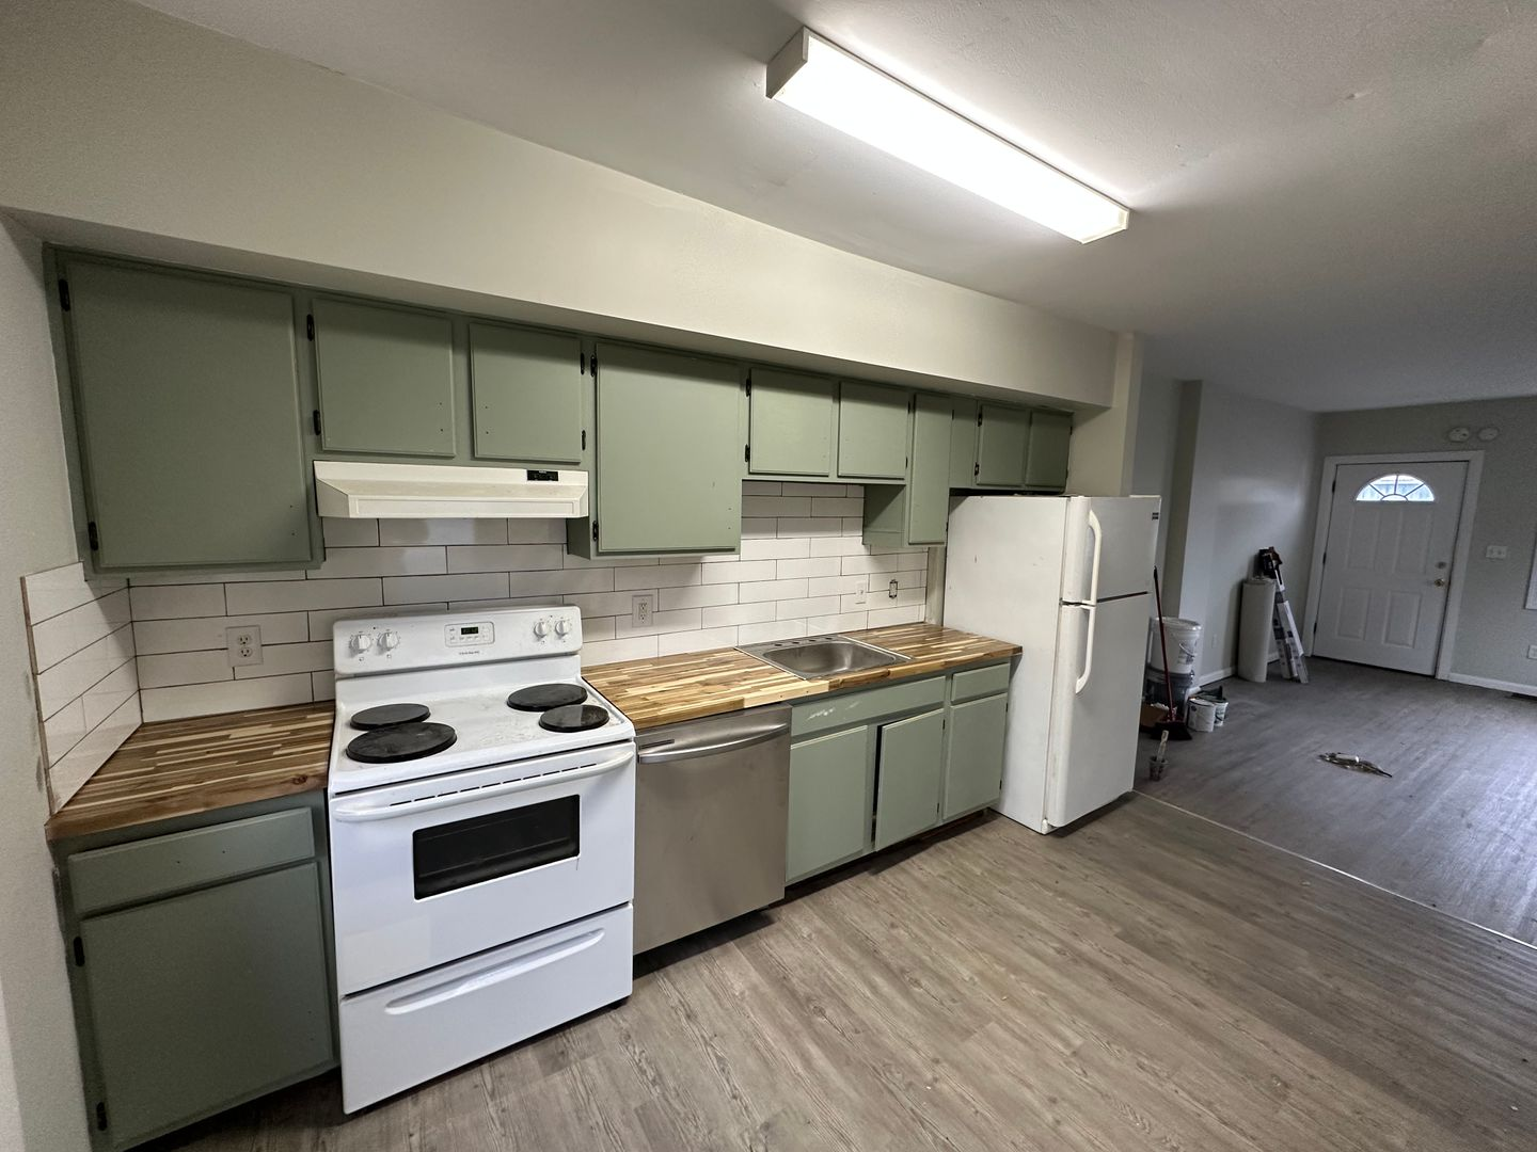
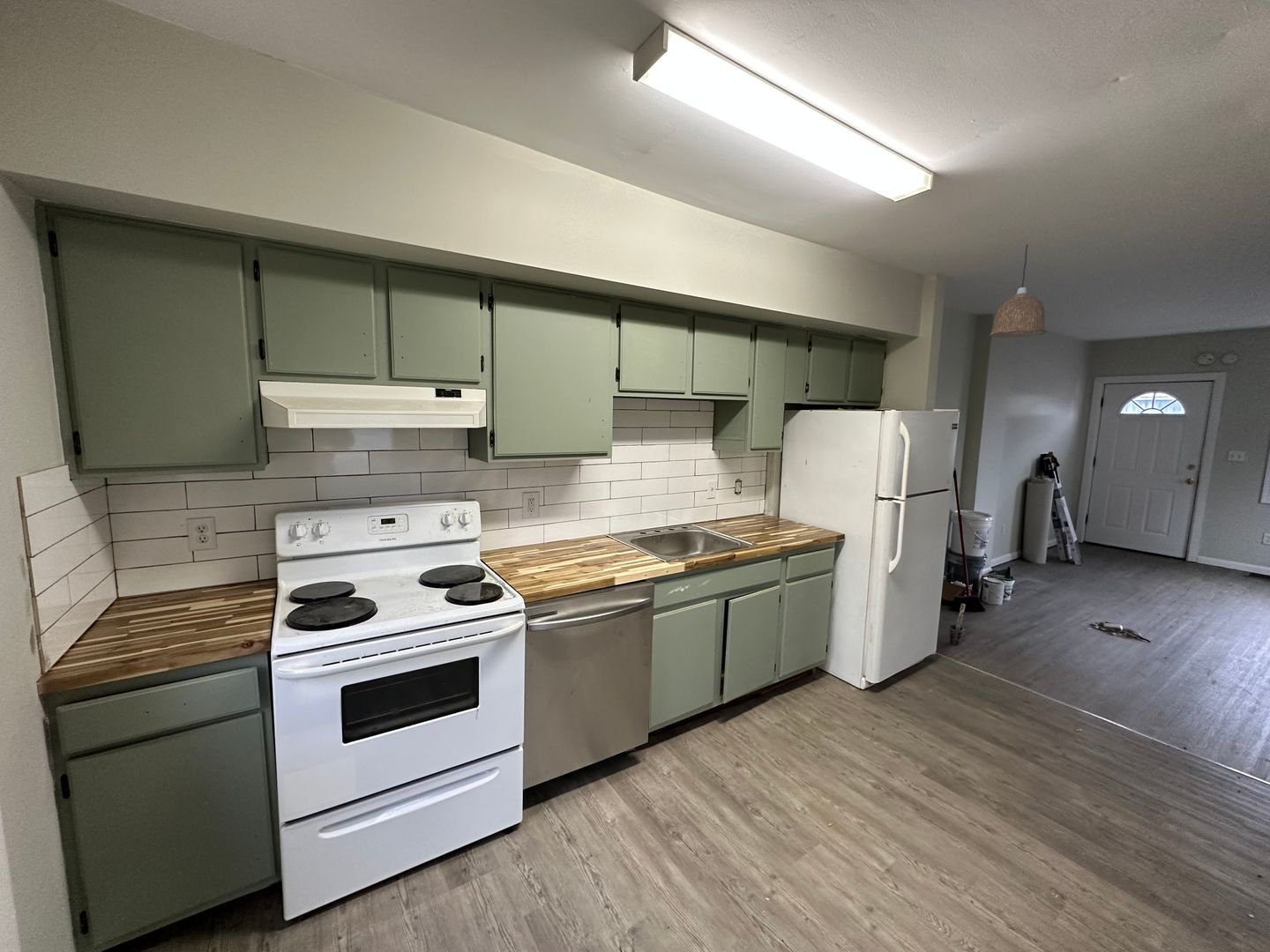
+ pendant lamp [989,243,1047,338]
